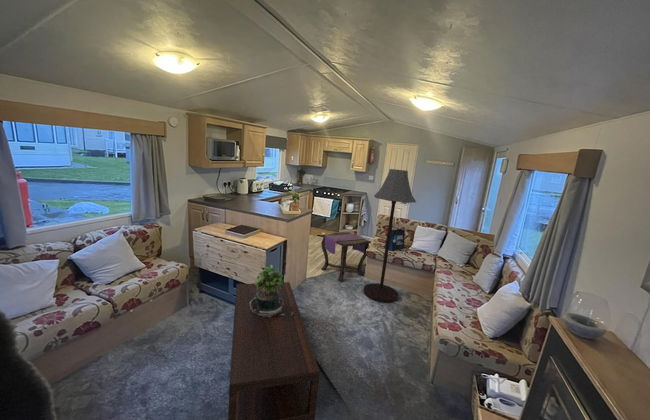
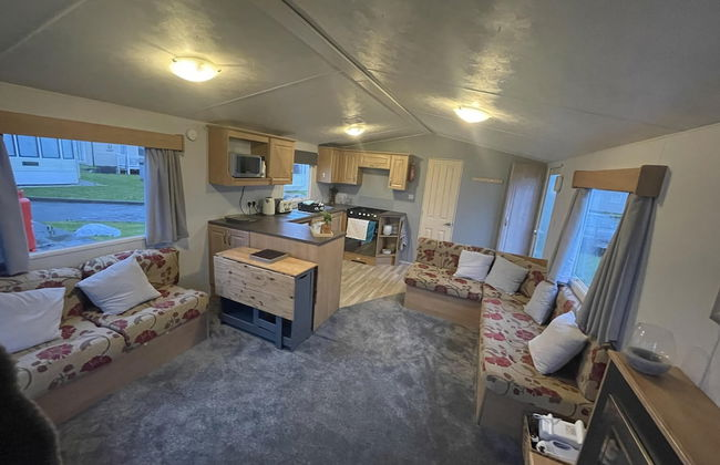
- side table [320,231,372,283]
- coffee table [227,281,321,420]
- potted plant [250,264,293,317]
- floor lamp [362,168,417,303]
- tote bag [383,223,406,252]
